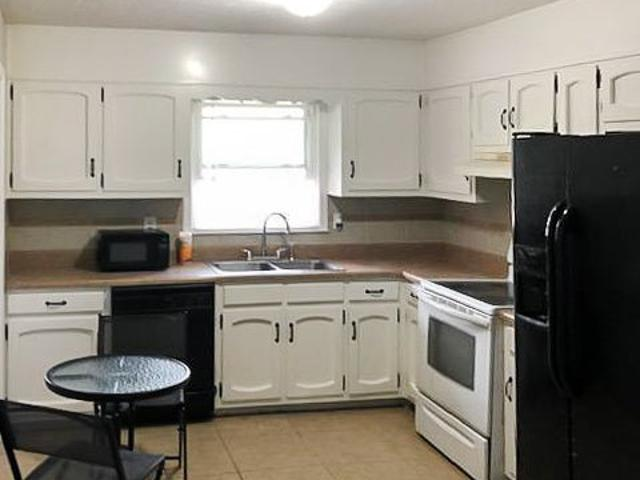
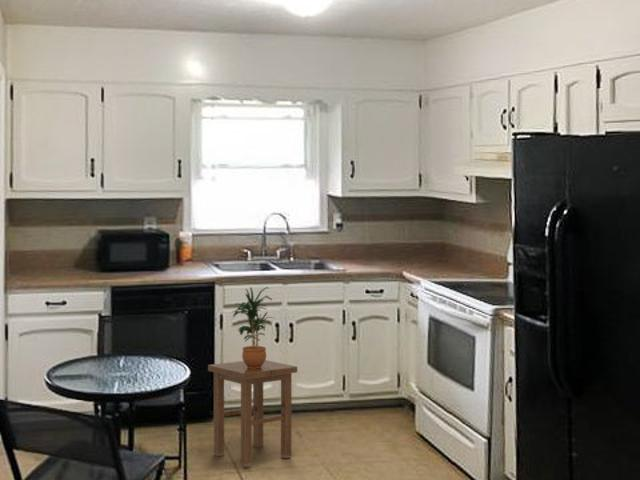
+ potted plant [231,286,274,369]
+ stool [207,359,298,467]
